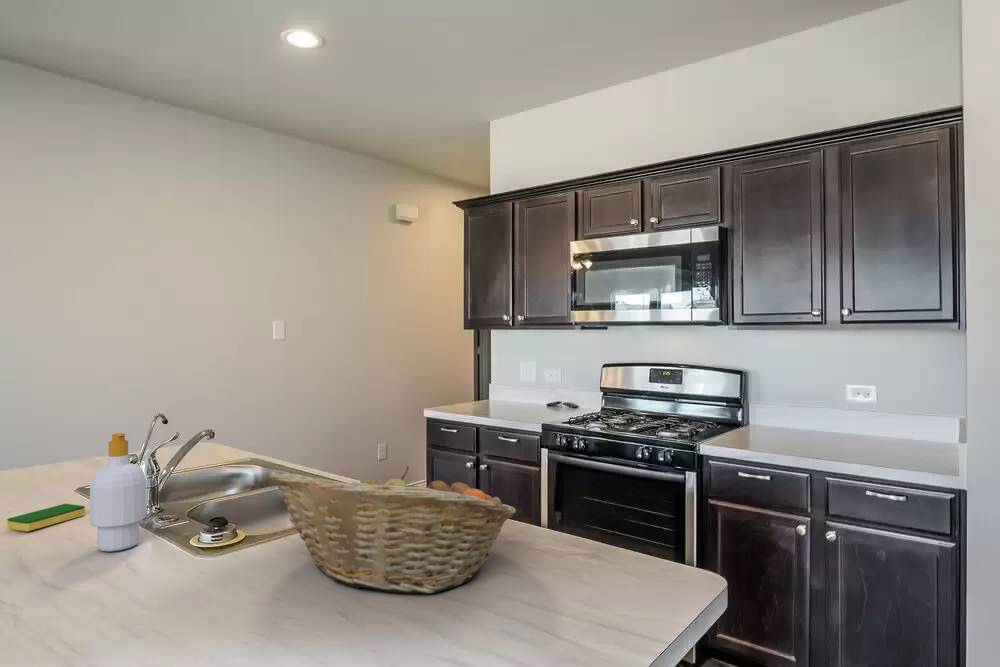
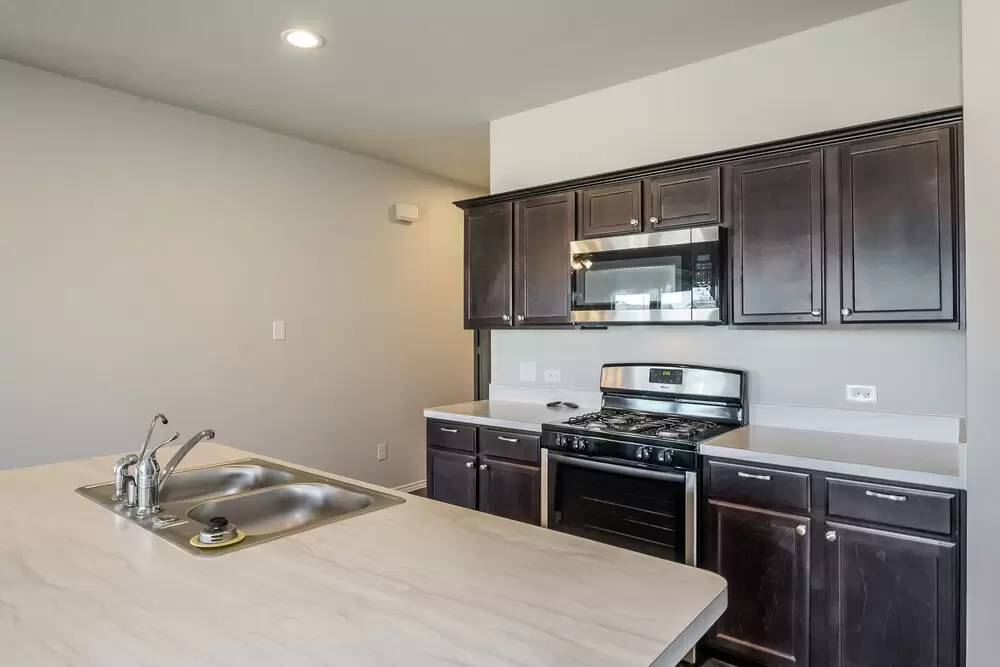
- dish sponge [6,503,86,532]
- soap bottle [89,432,147,552]
- fruit basket [266,465,517,594]
